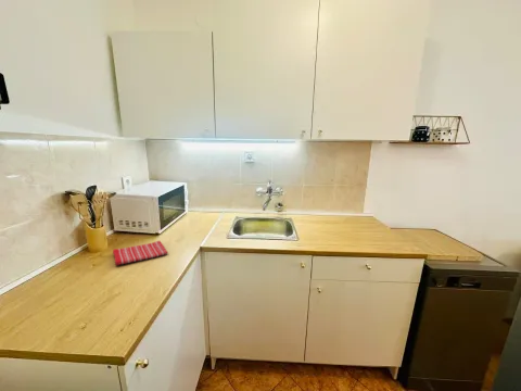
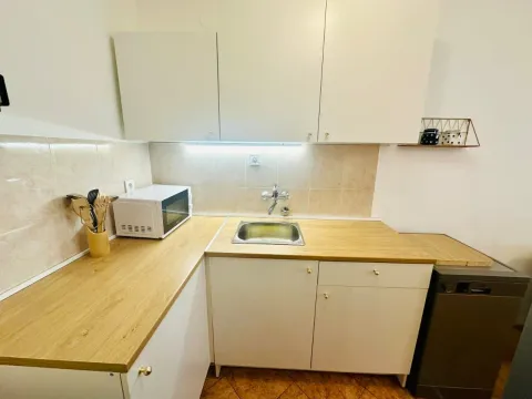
- dish towel [112,240,169,266]
